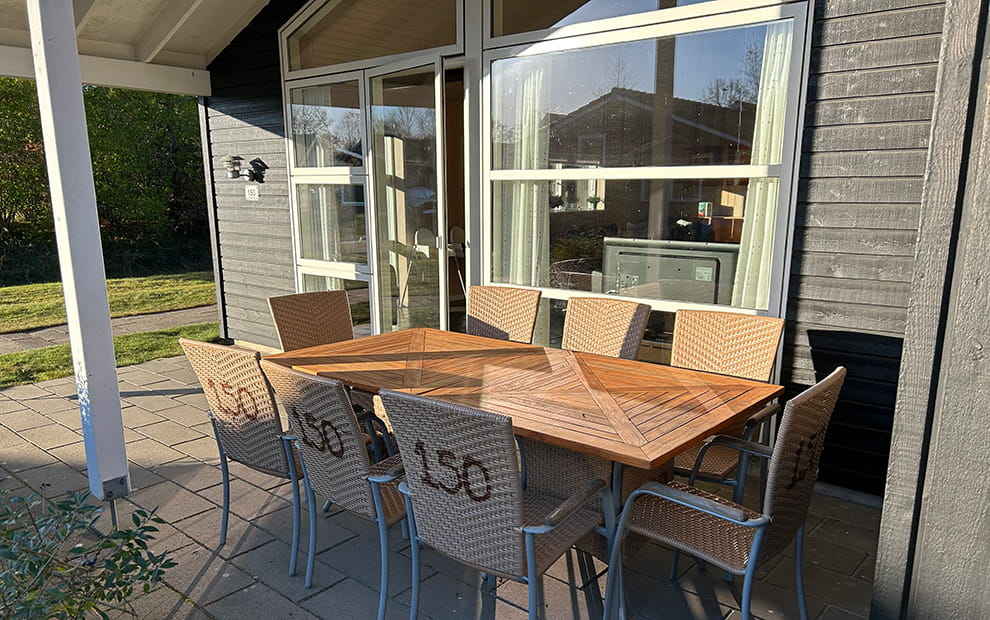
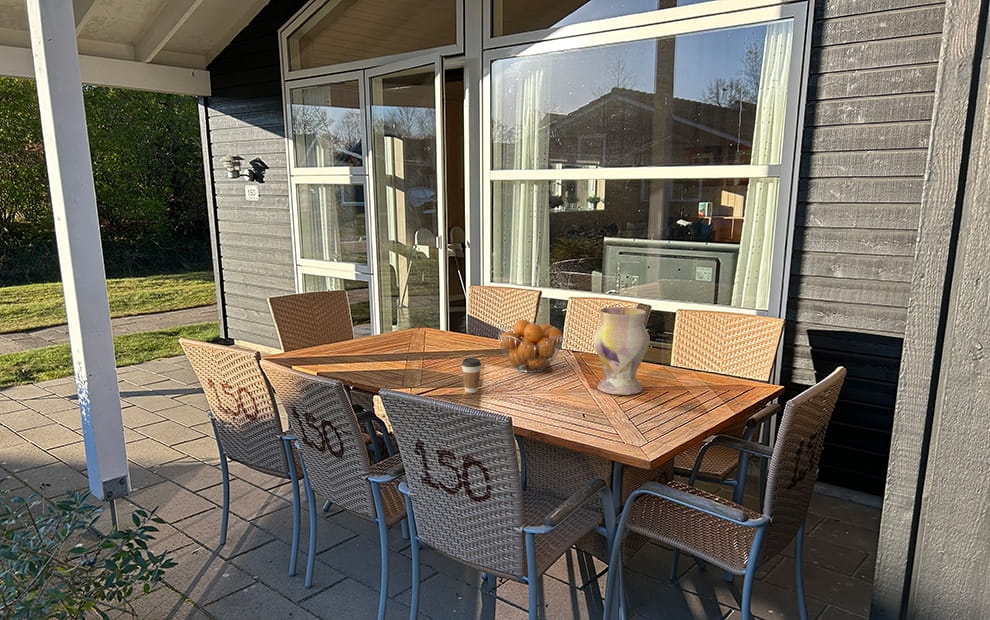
+ vase [592,306,651,396]
+ fruit basket [497,318,565,374]
+ coffee cup [461,357,482,394]
